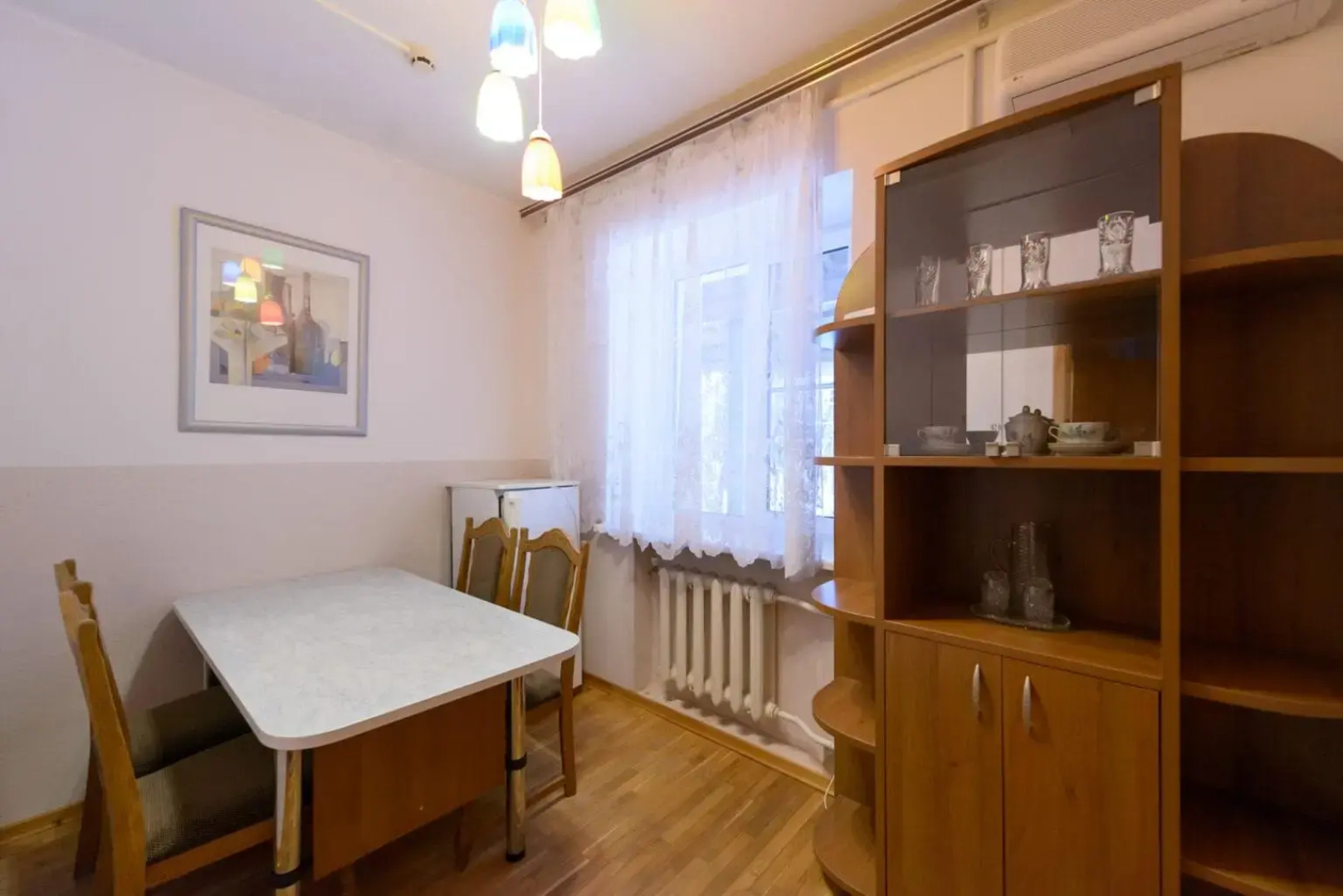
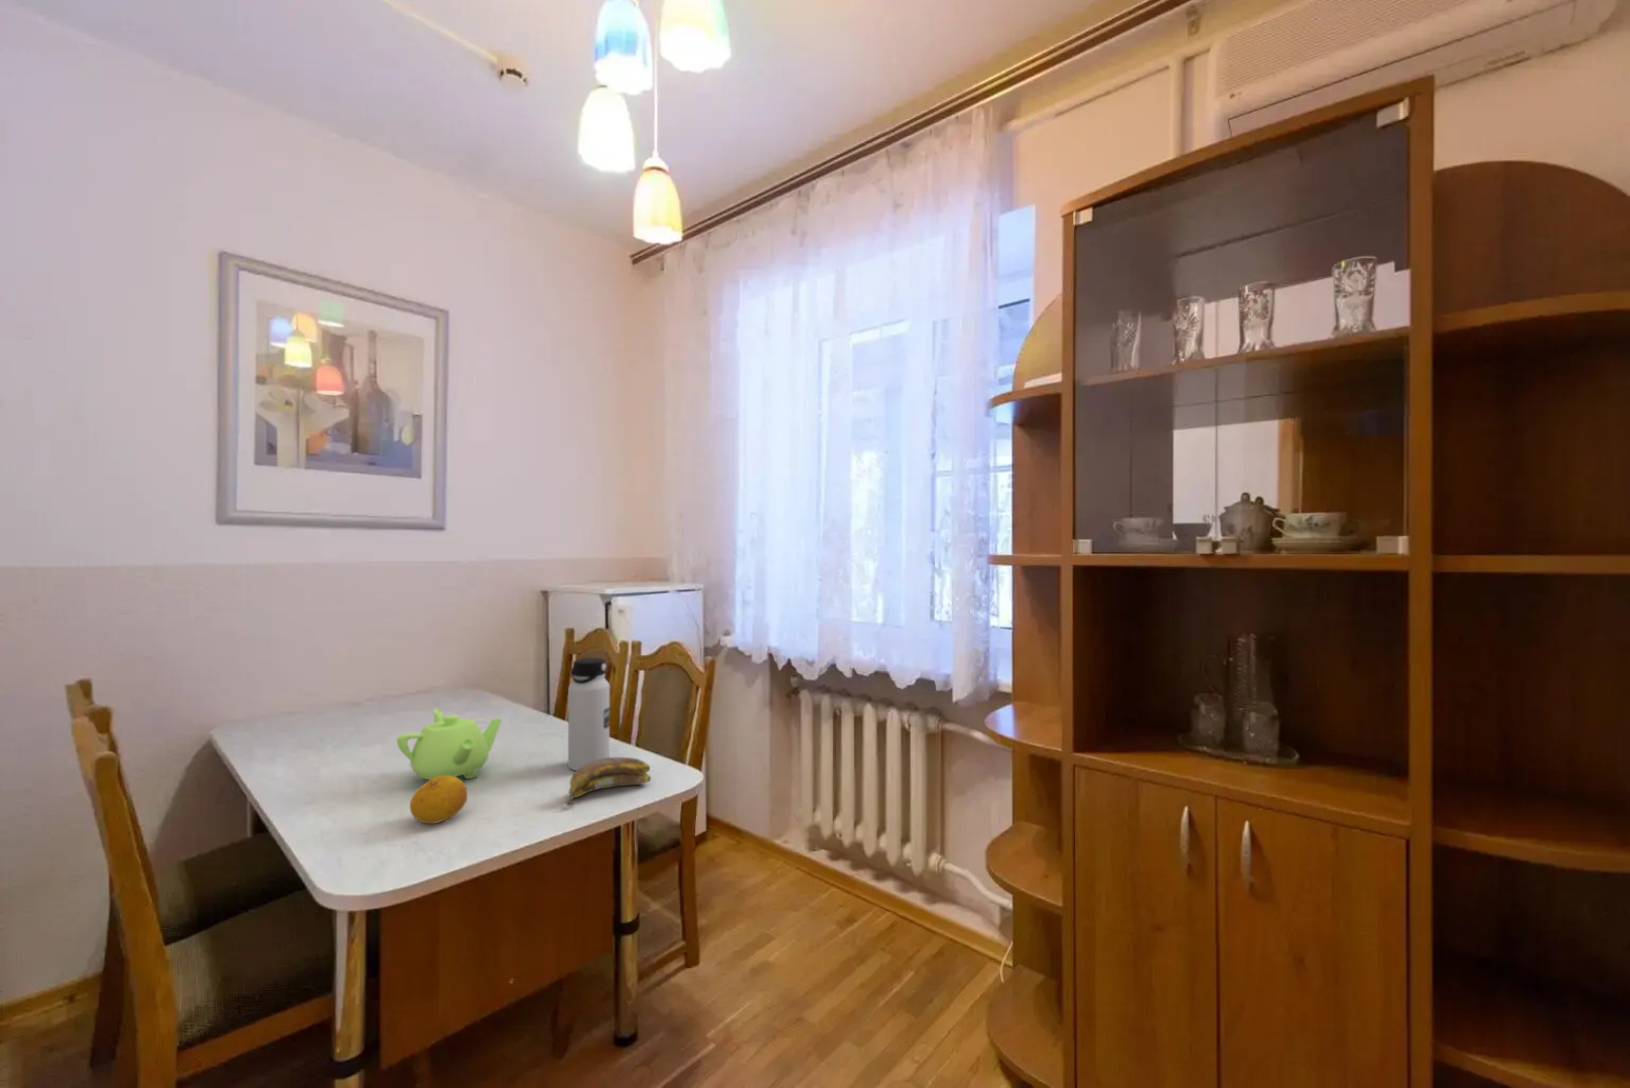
+ fruit [409,776,468,824]
+ banana [566,756,652,807]
+ water bottle [567,657,610,771]
+ teapot [396,707,502,781]
